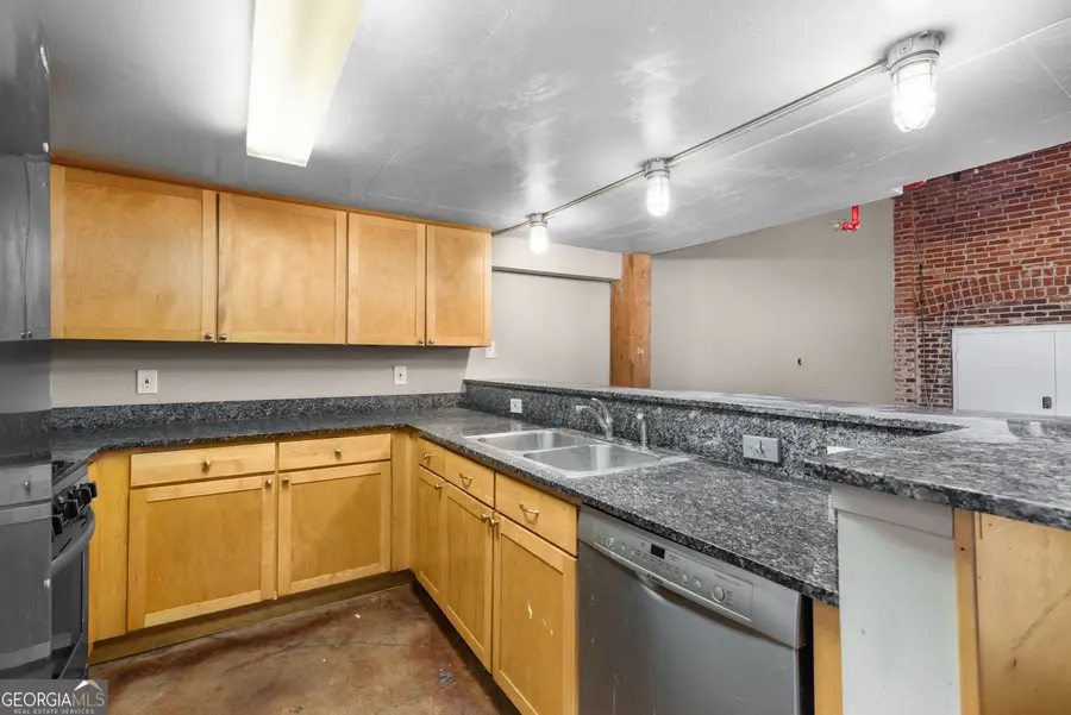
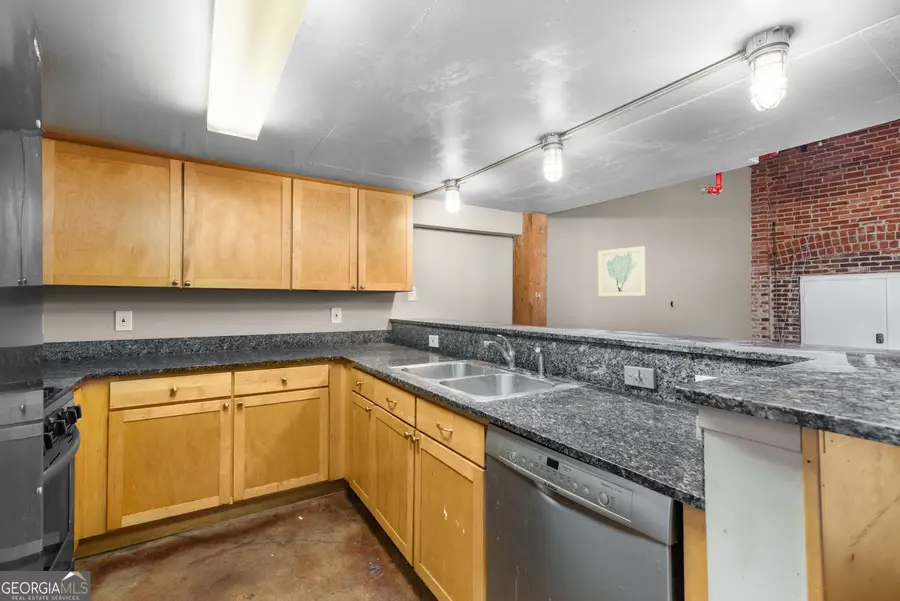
+ wall art [597,245,646,297]
